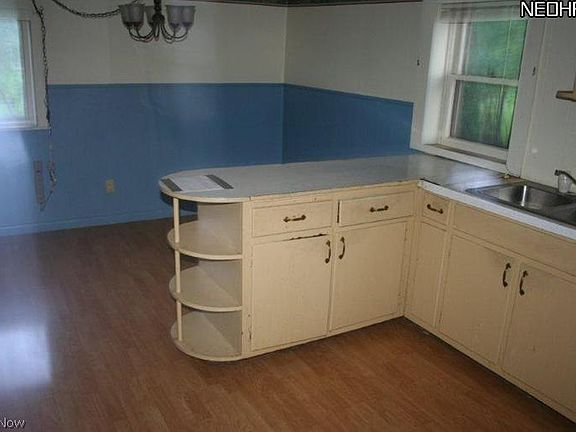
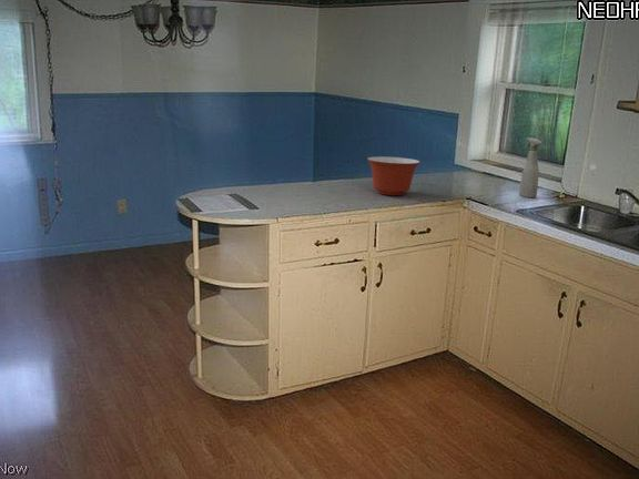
+ mixing bowl [366,155,422,196]
+ spray bottle [518,136,542,198]
